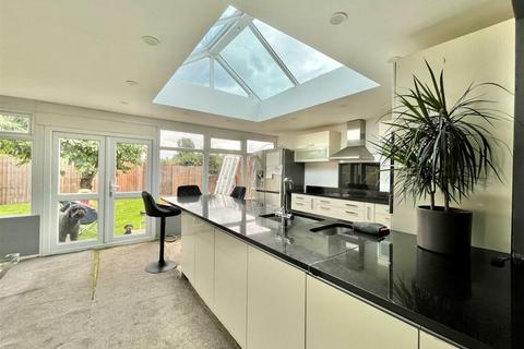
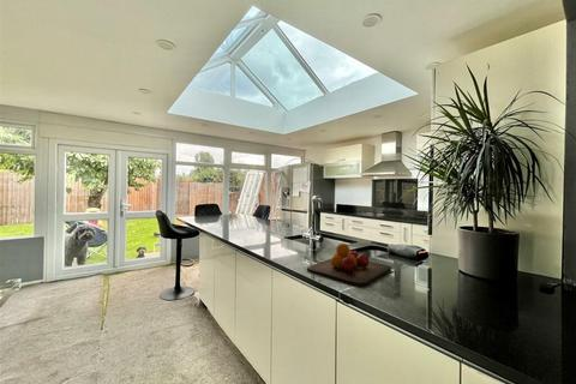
+ chopping board [306,242,392,288]
